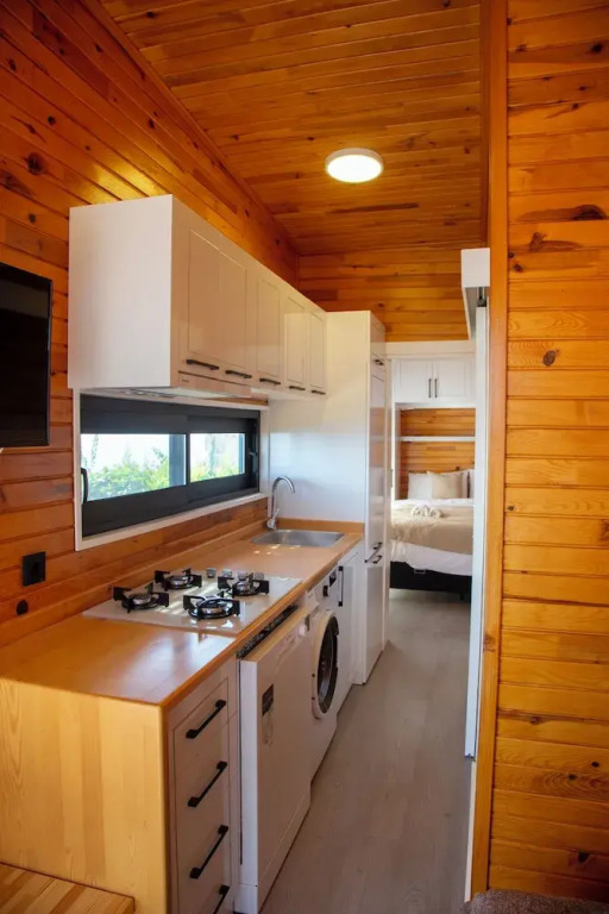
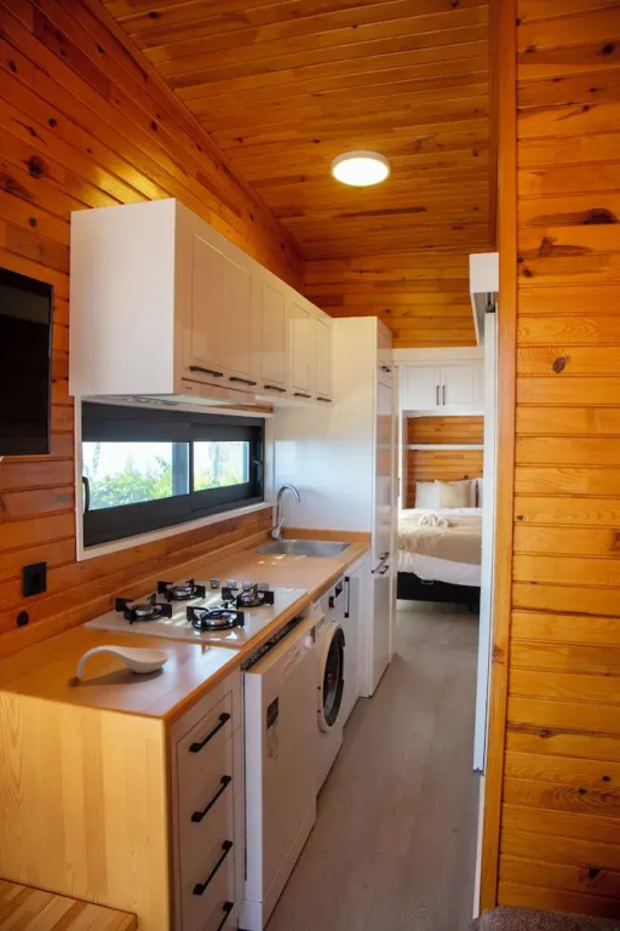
+ spoon rest [76,645,171,680]
